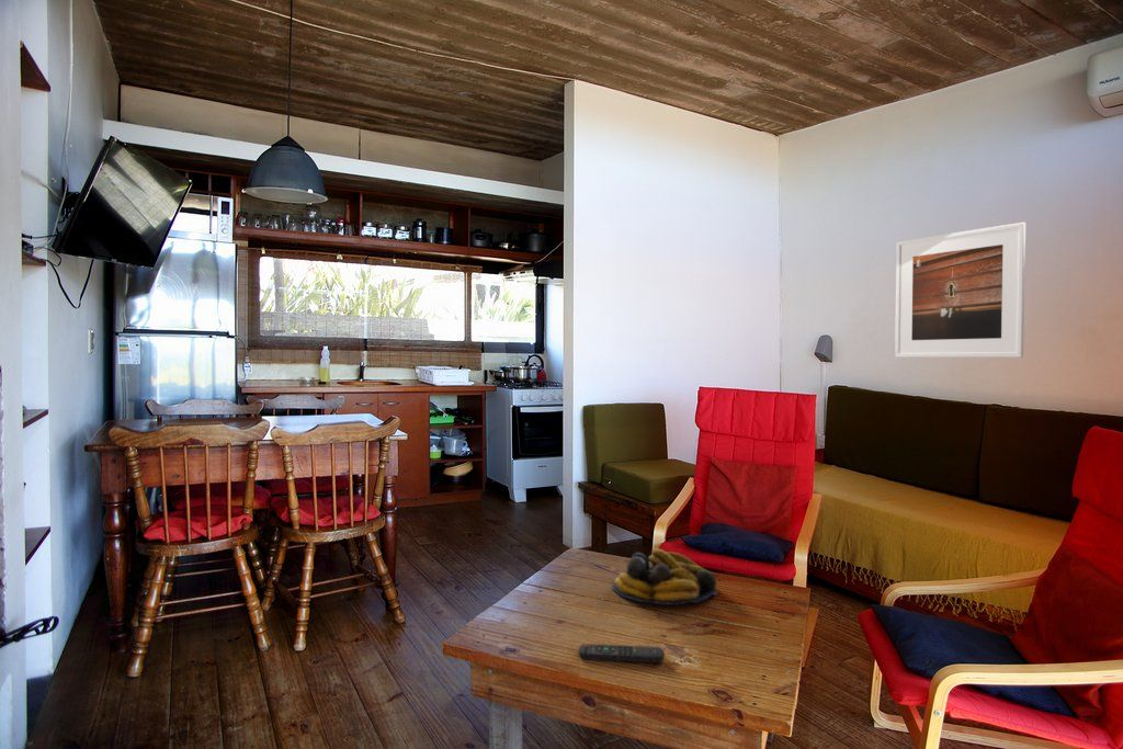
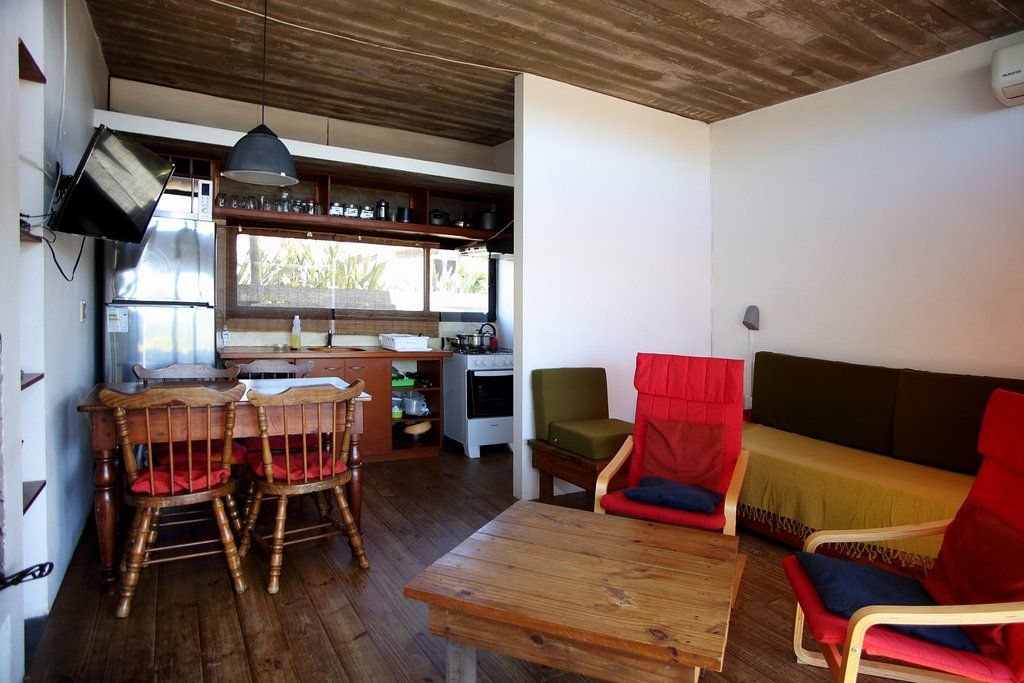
- fruit bowl [611,547,718,605]
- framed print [894,222,1026,359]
- remote control [578,643,666,663]
